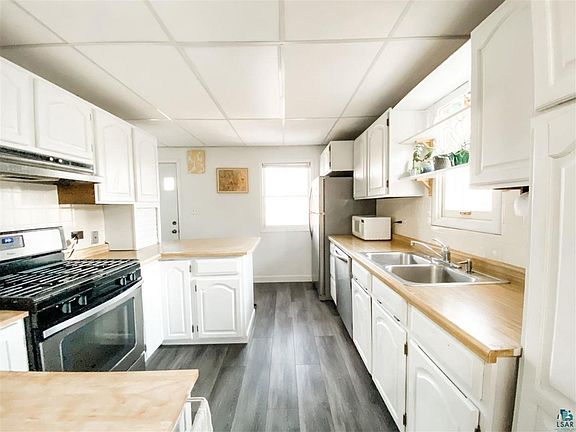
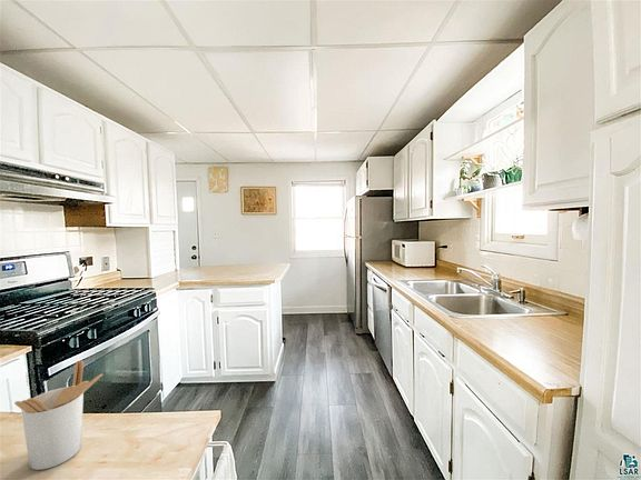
+ utensil holder [13,359,103,471]
